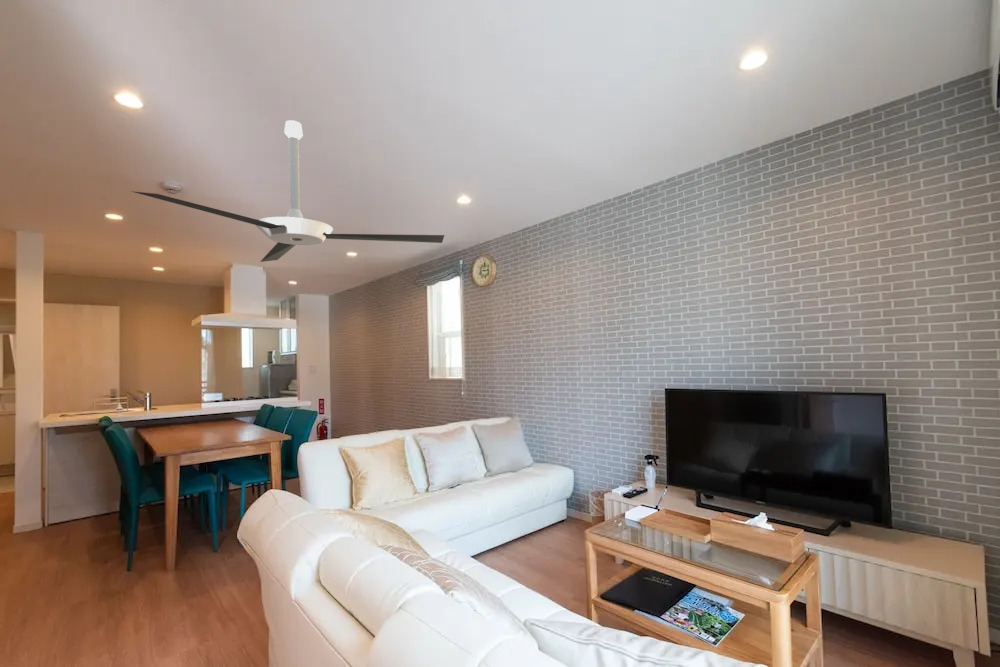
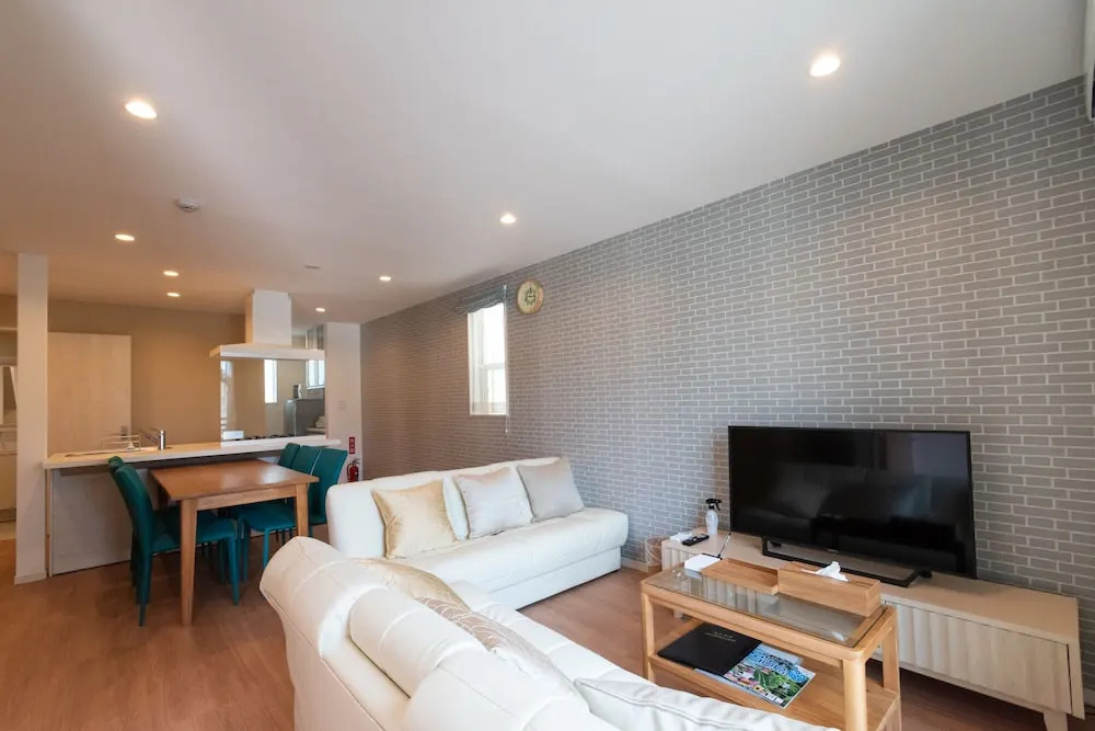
- ceiling fan [130,119,445,263]
